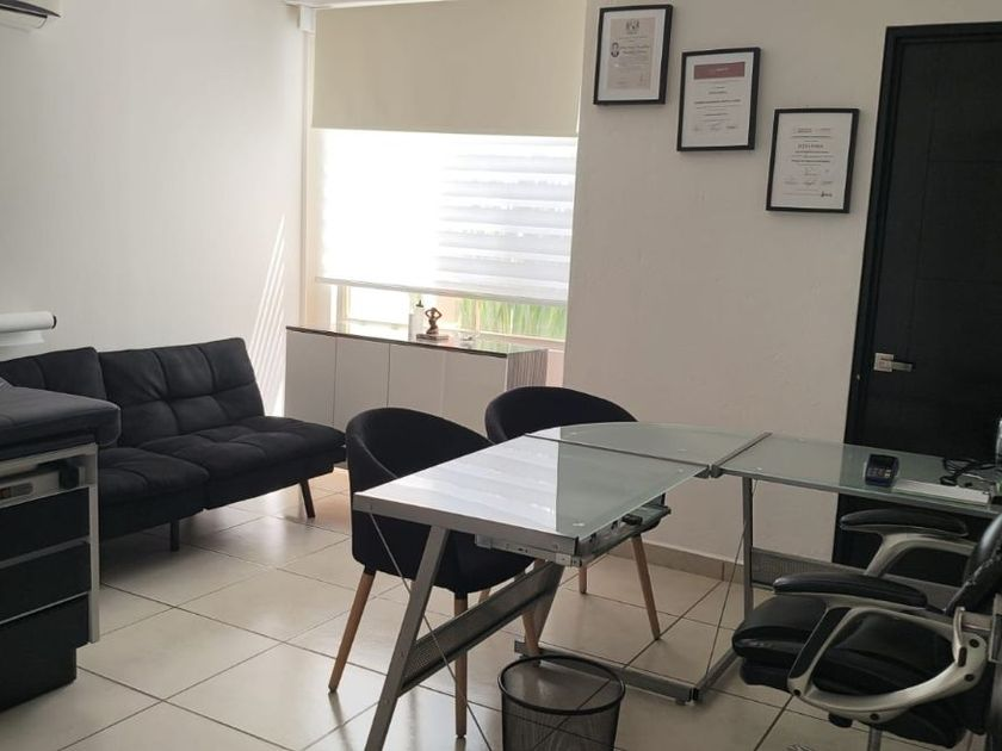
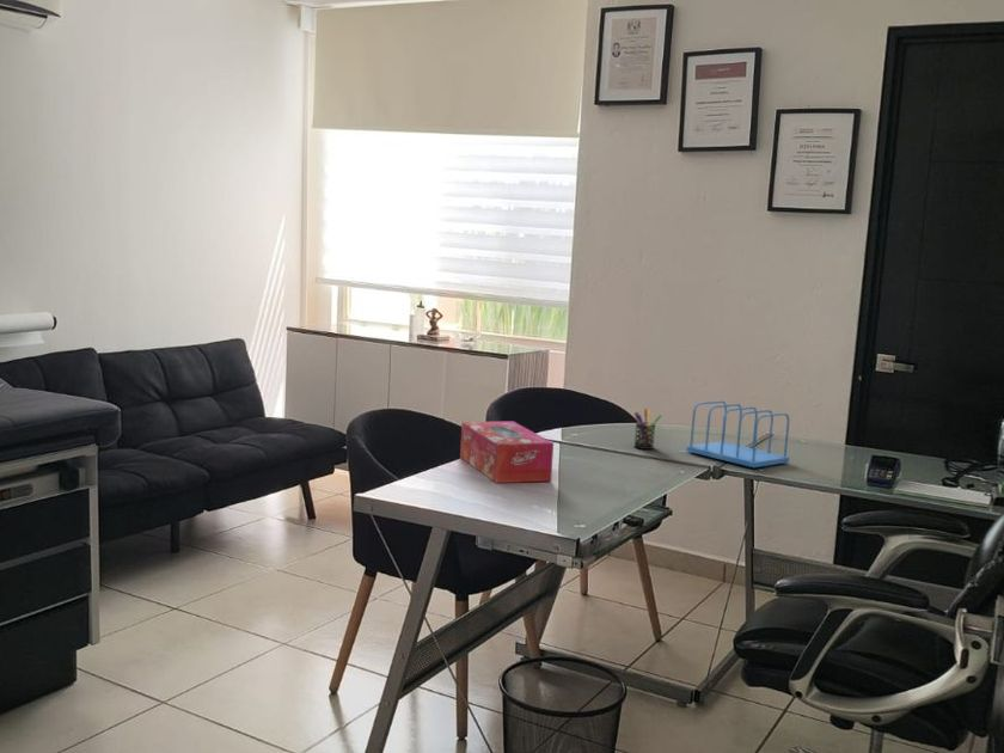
+ pen holder [633,408,662,451]
+ tissue box [459,420,555,484]
+ file sorter [686,399,790,469]
